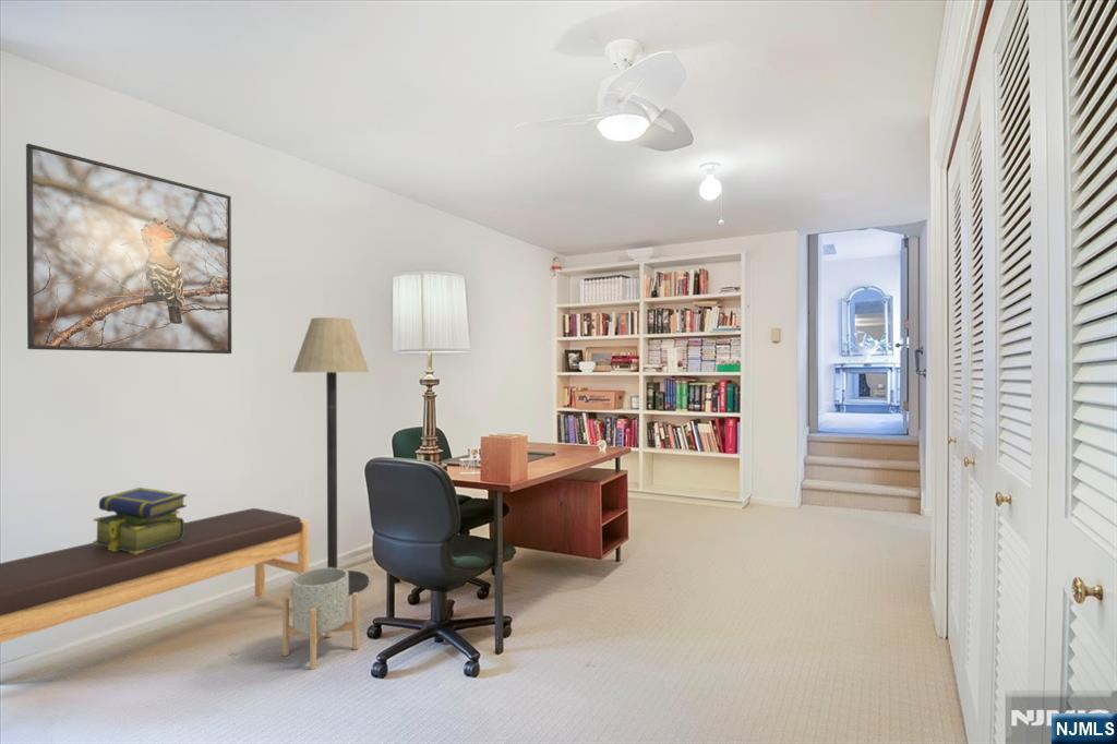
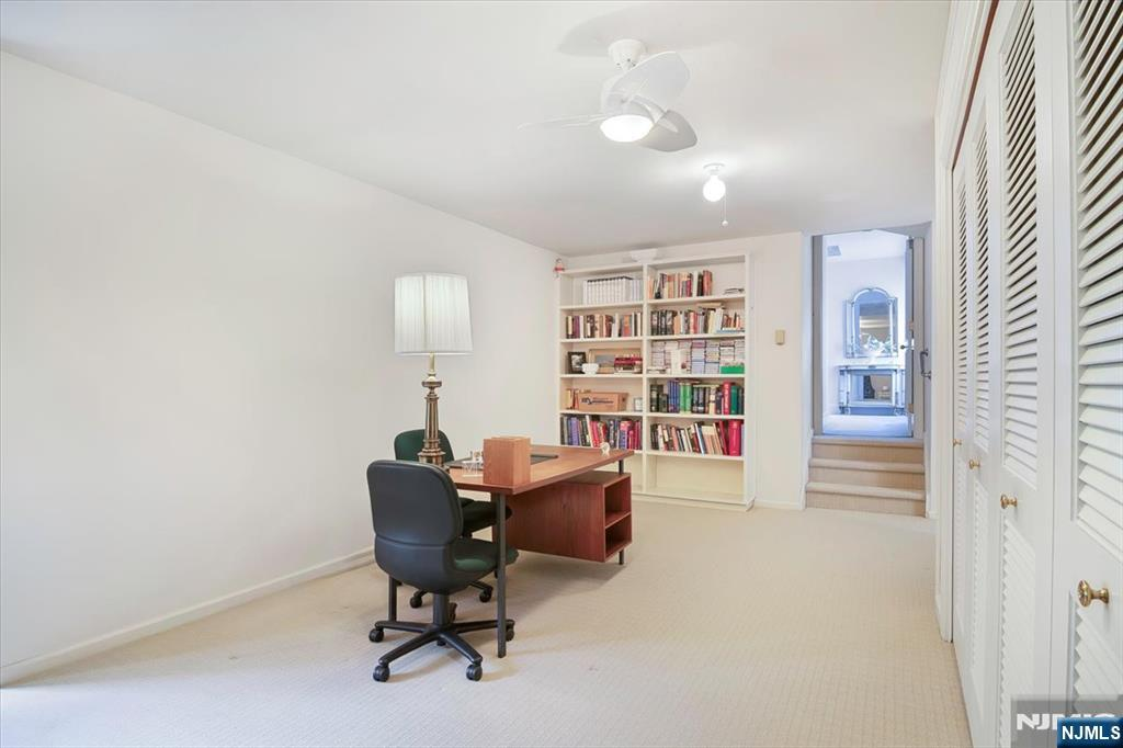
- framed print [25,143,232,355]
- floor lamp [291,316,370,597]
- bench [0,507,310,644]
- stack of books [92,487,188,554]
- planter [281,567,360,671]
